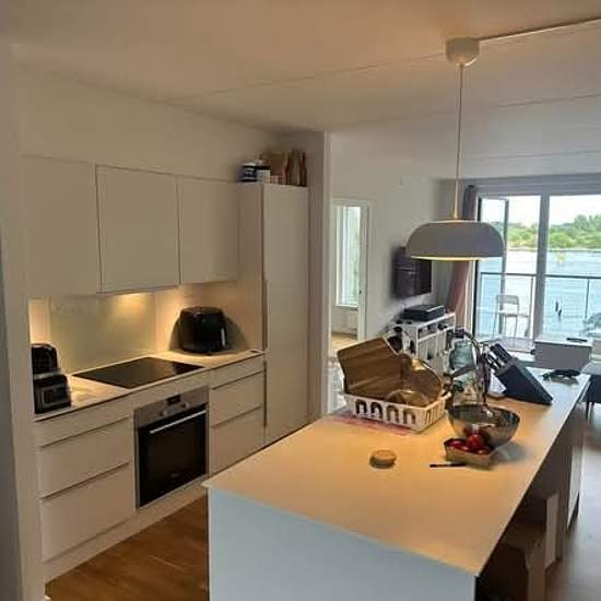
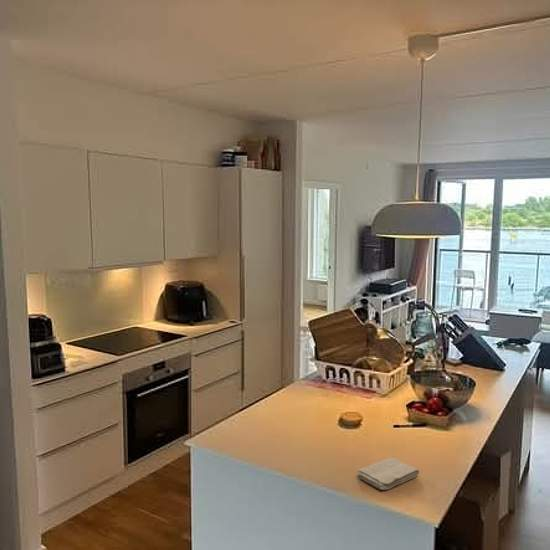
+ washcloth [356,457,420,491]
